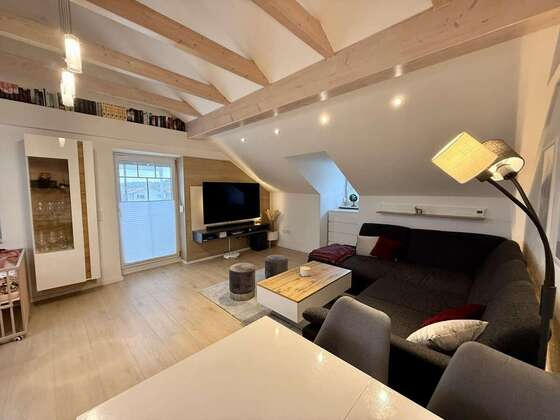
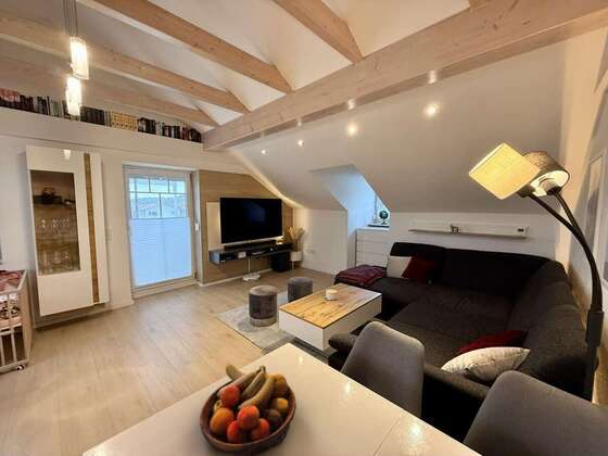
+ fruit bowl [199,362,297,456]
